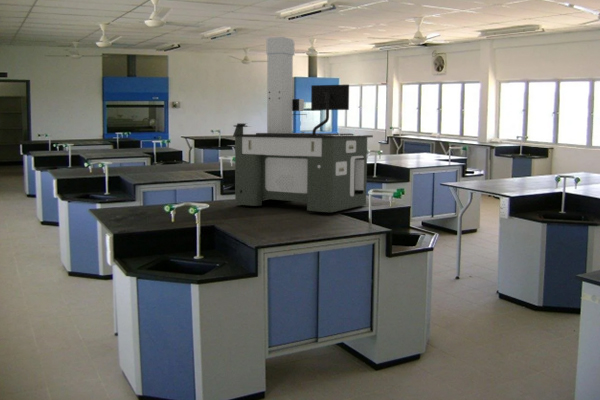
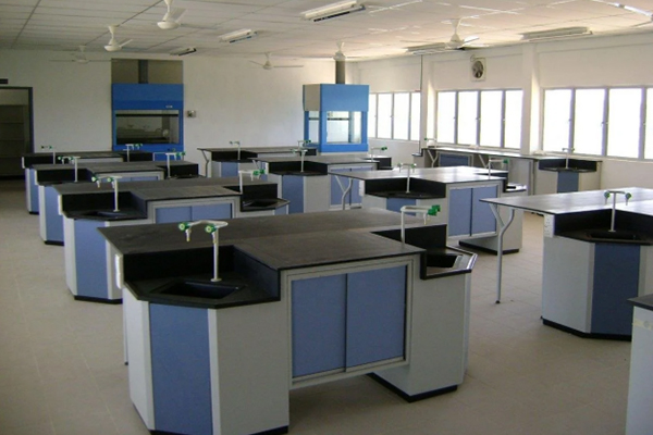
- laboratory equipment [232,36,374,213]
